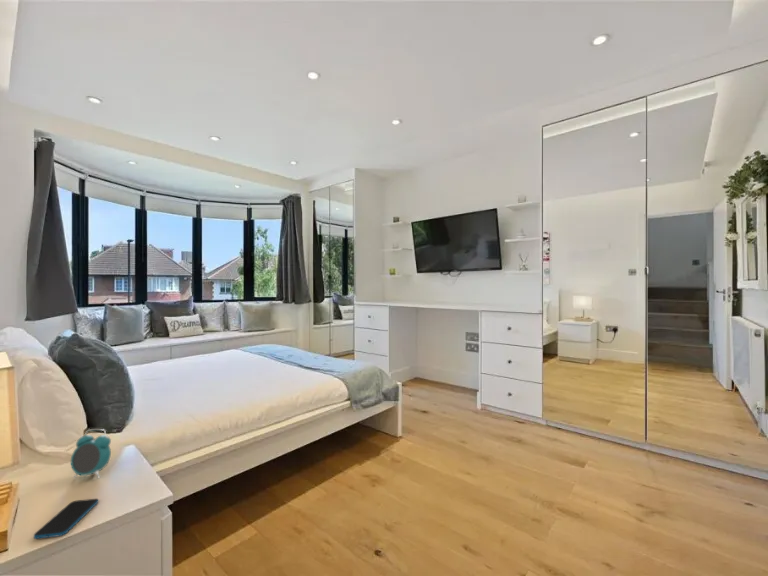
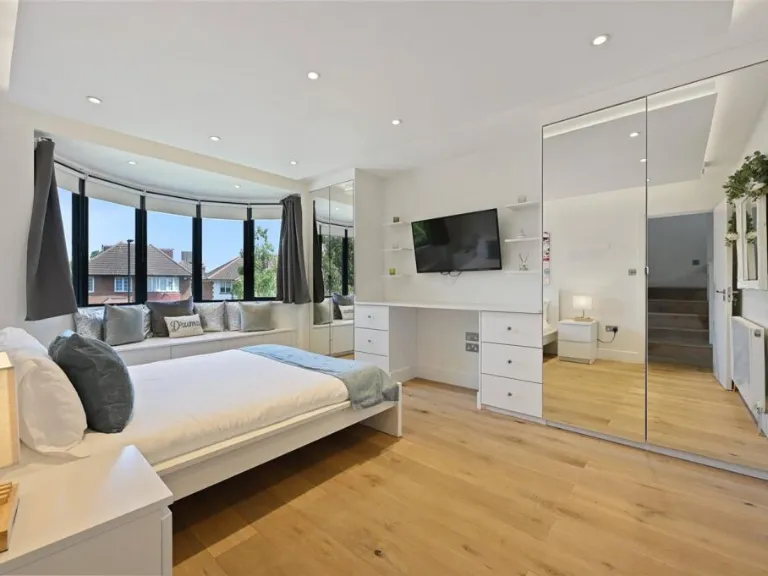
- alarm clock [70,428,112,479]
- smartphone [33,498,99,540]
